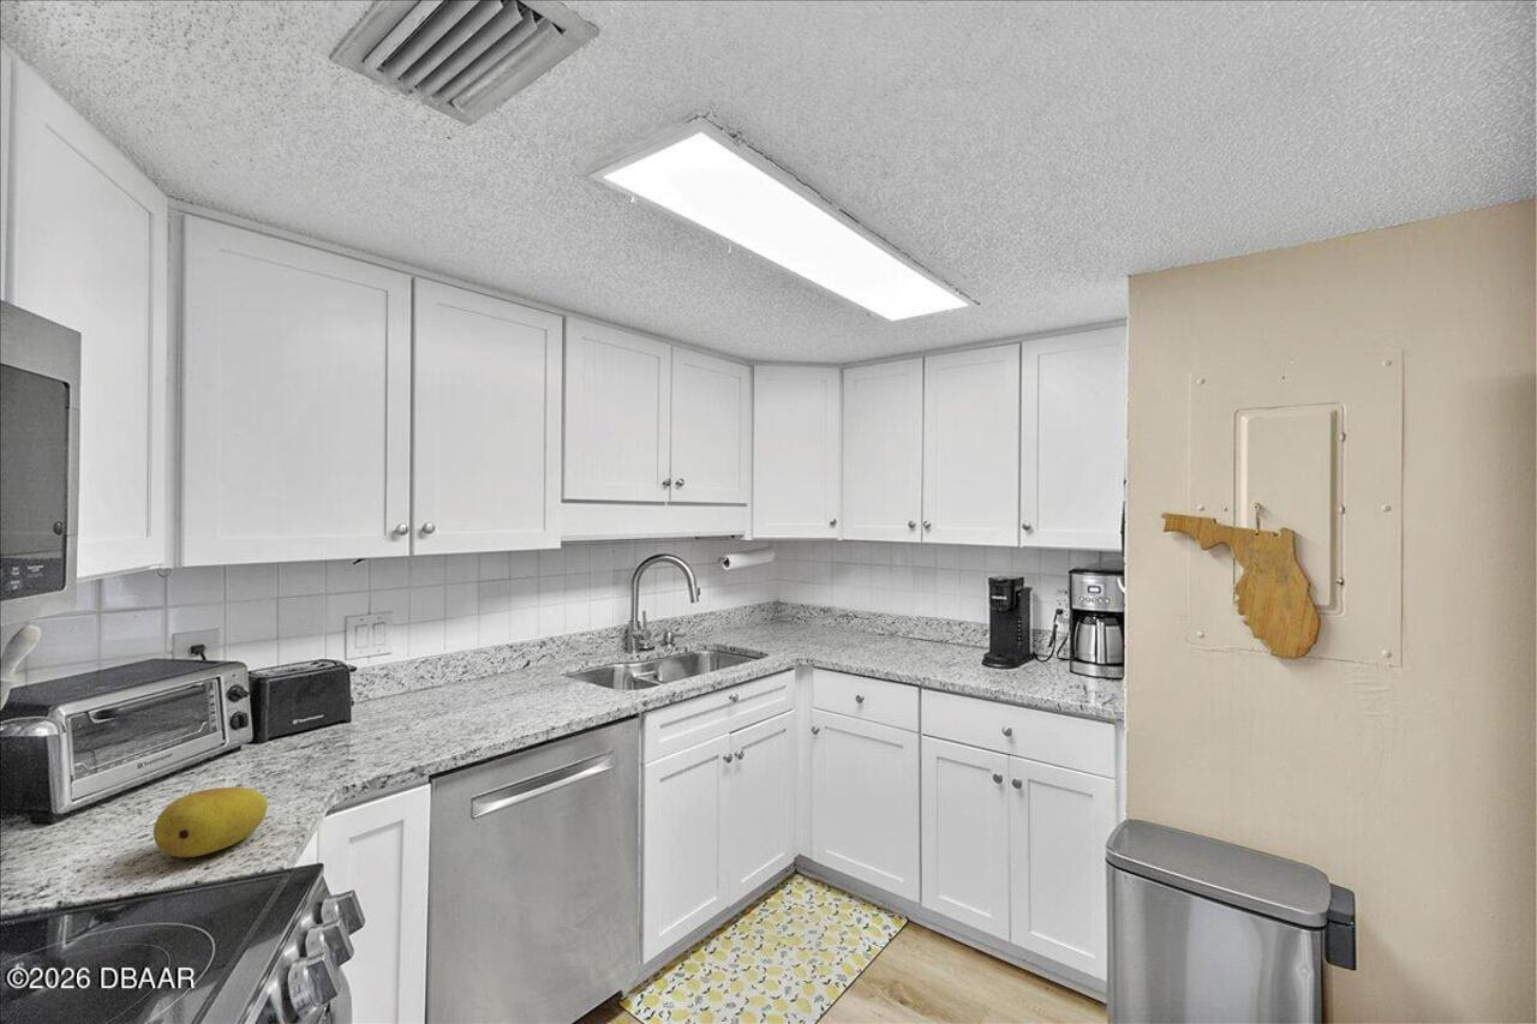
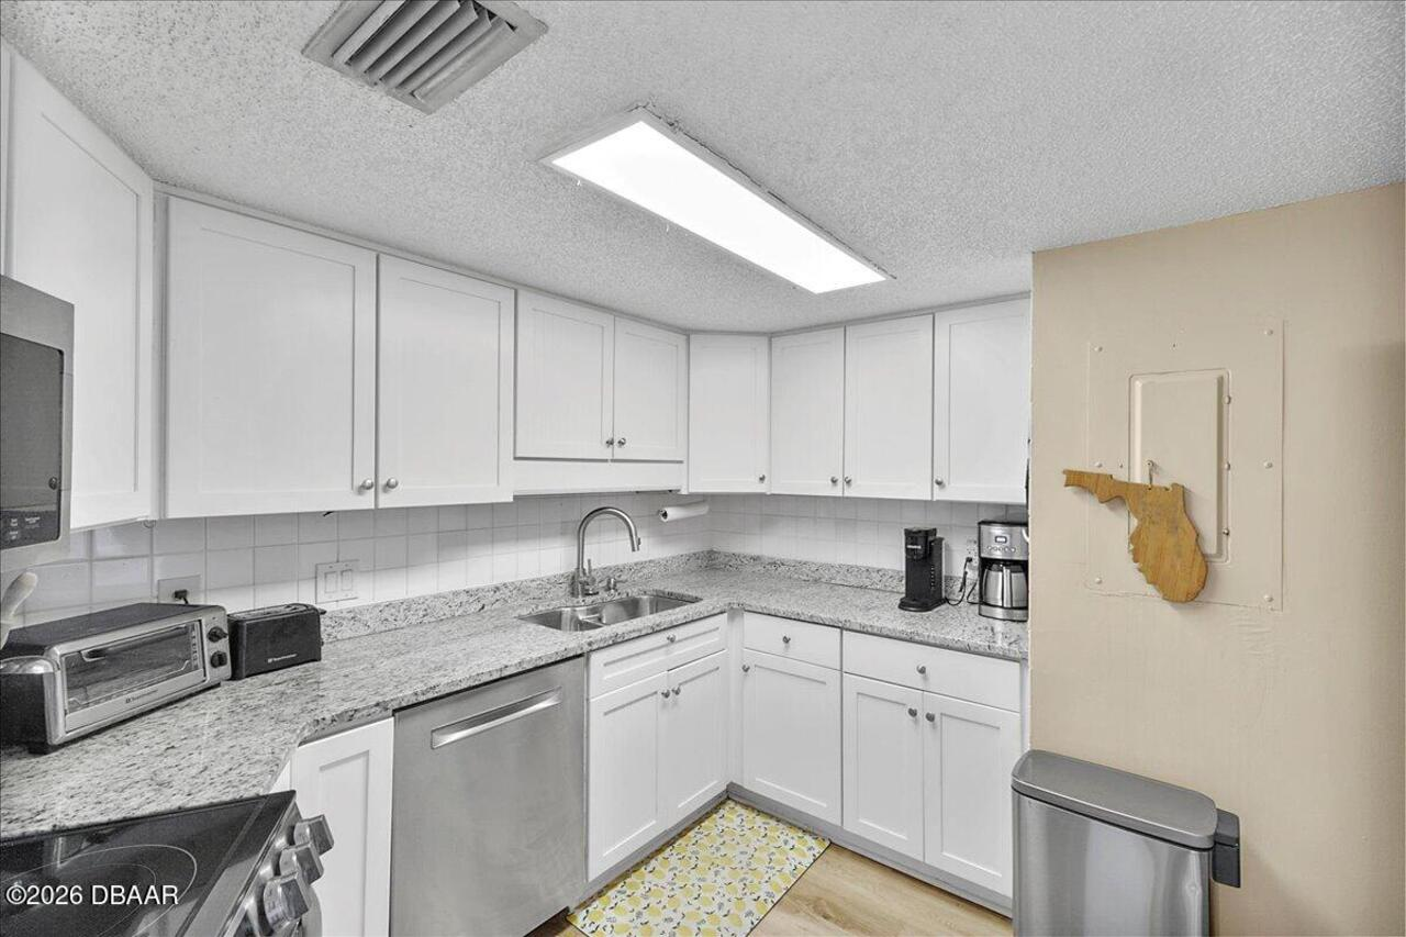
- fruit [152,786,268,858]
